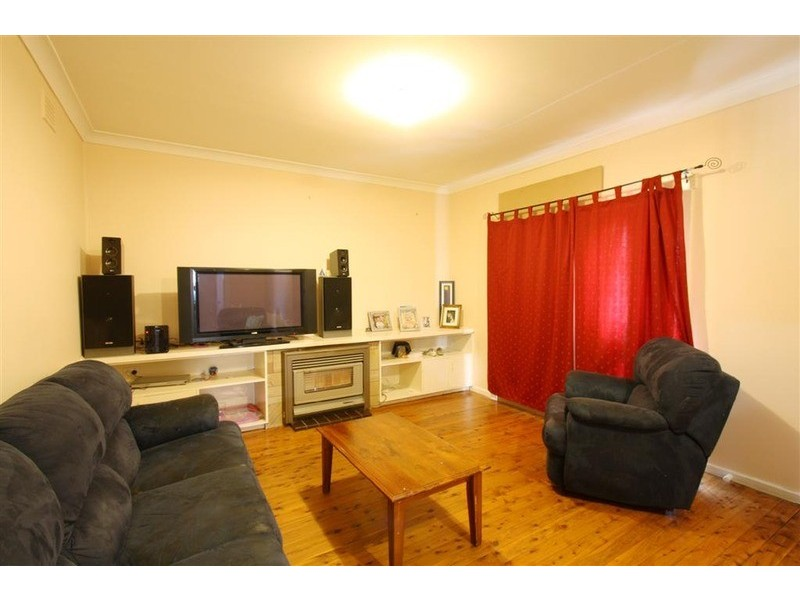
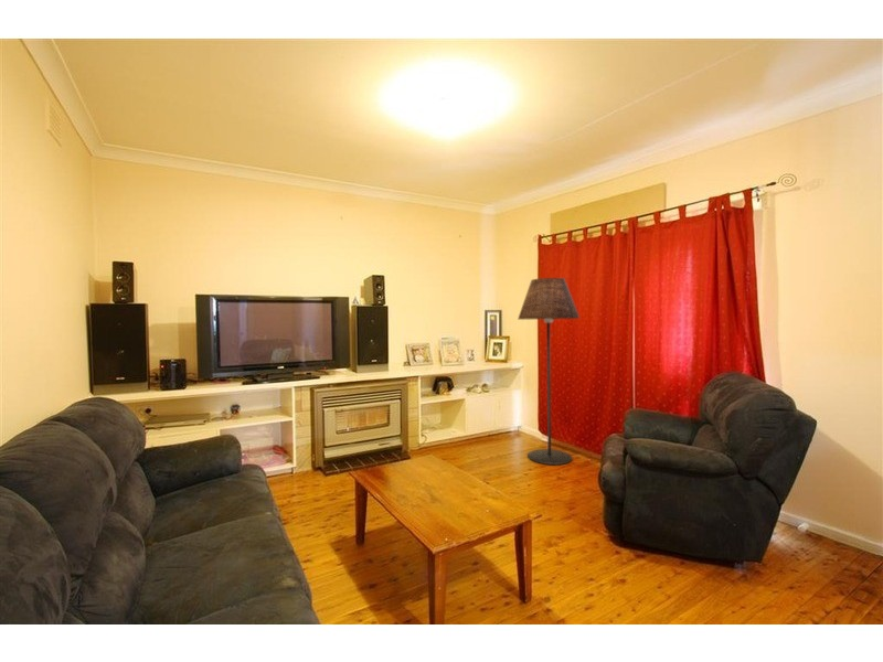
+ floor lamp [517,277,581,466]
